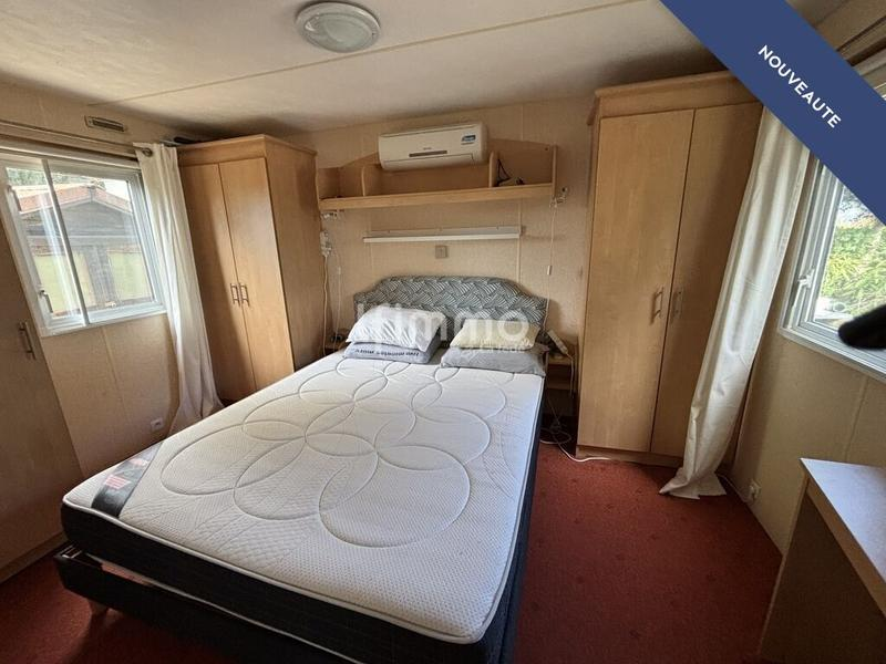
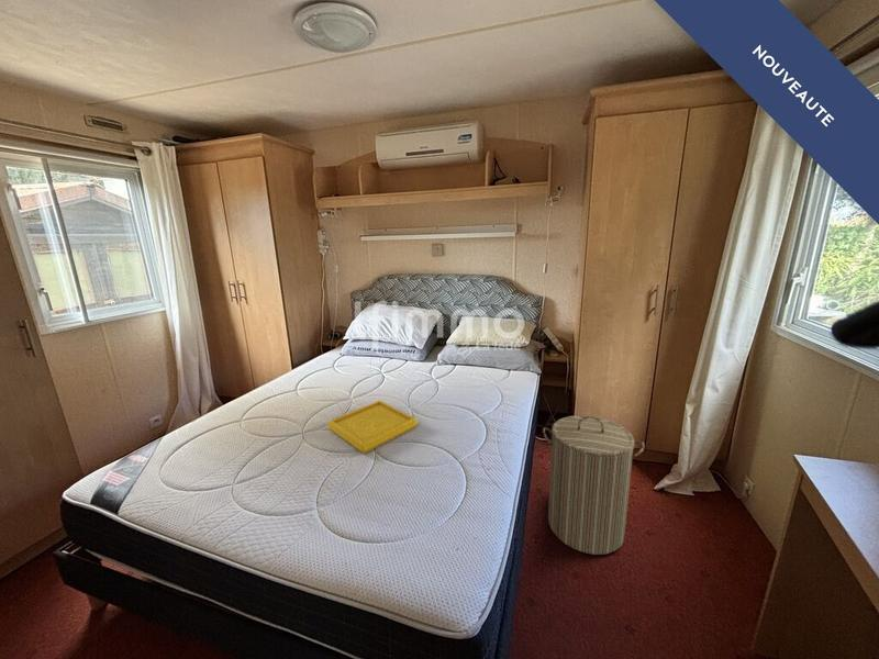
+ laundry hamper [542,414,646,556]
+ serving tray [326,400,419,455]
